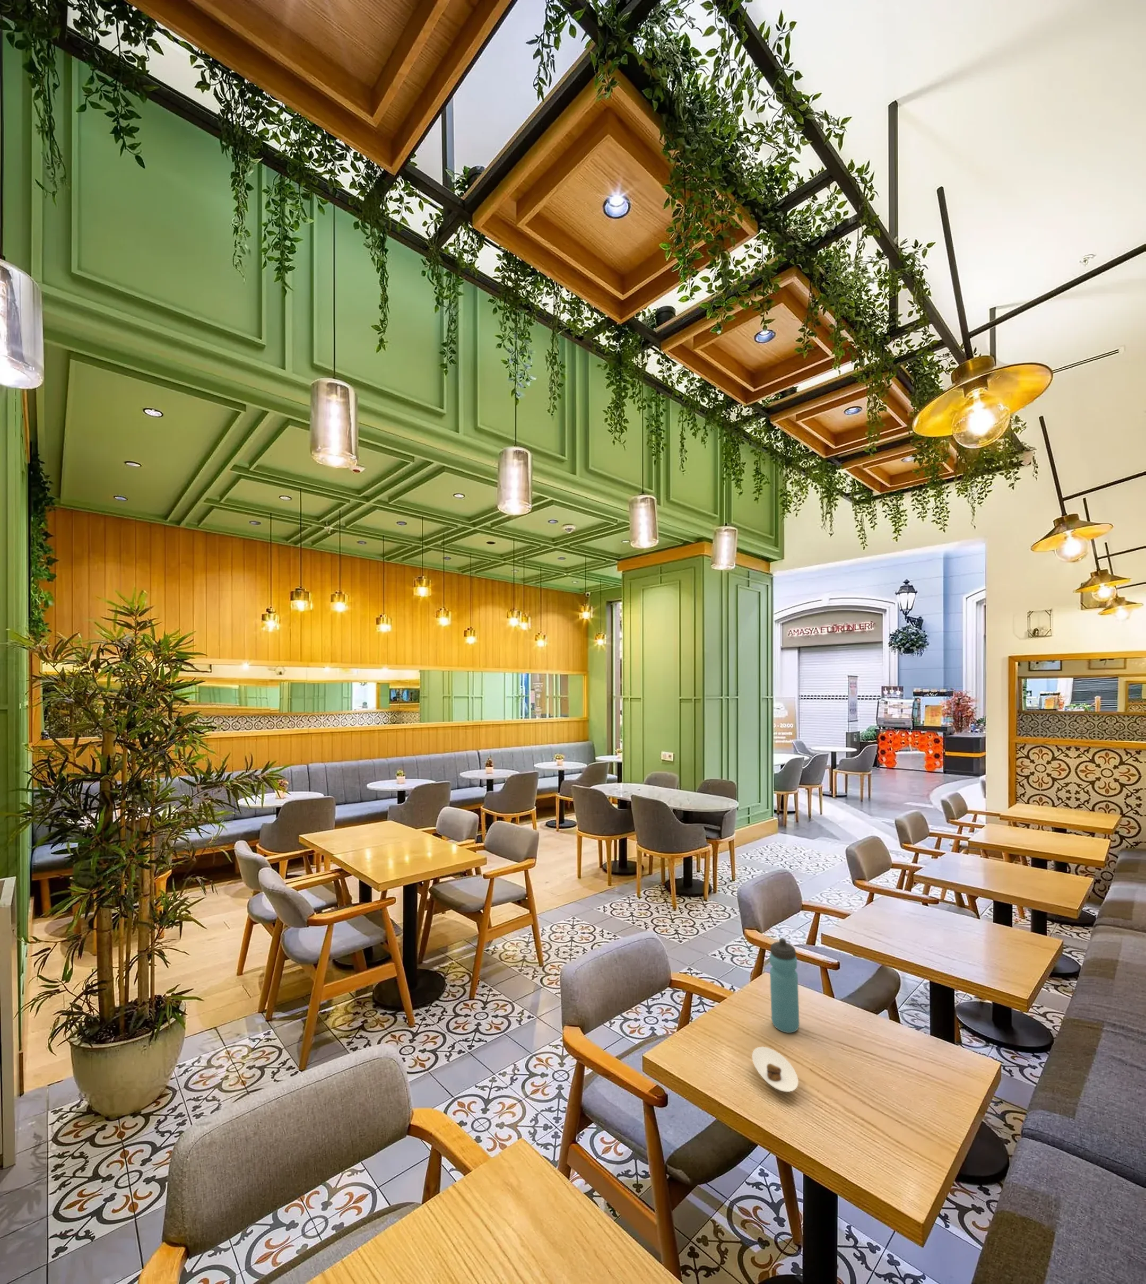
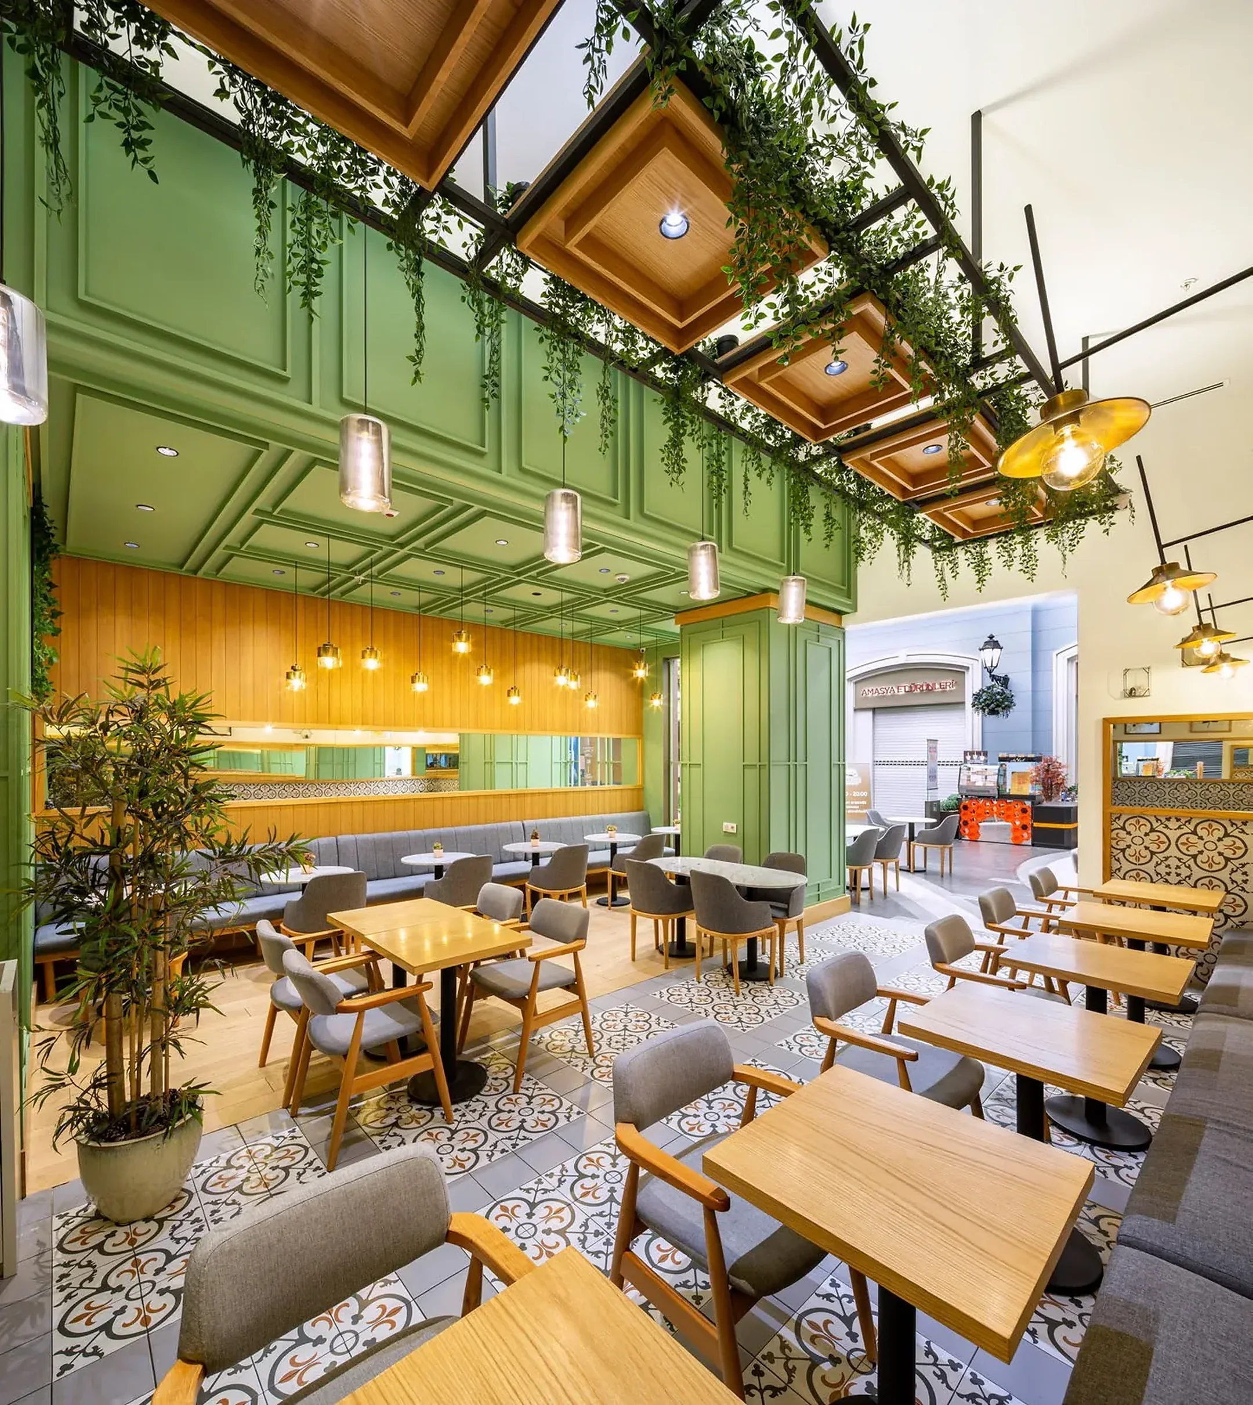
- saucer [751,1046,799,1093]
- water bottle [769,938,800,1034]
